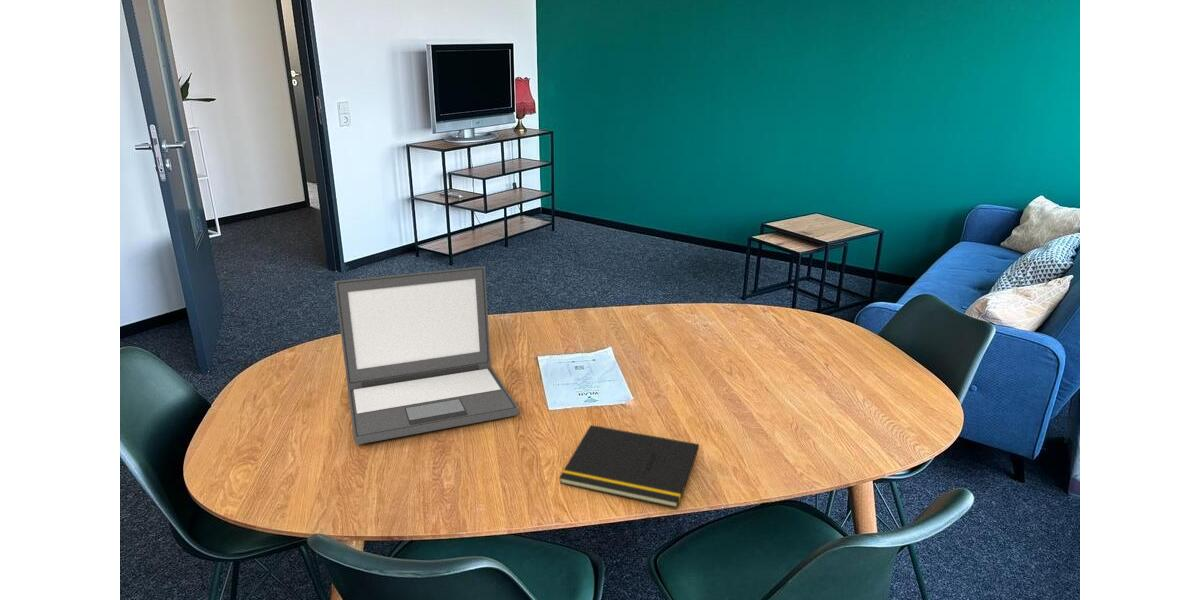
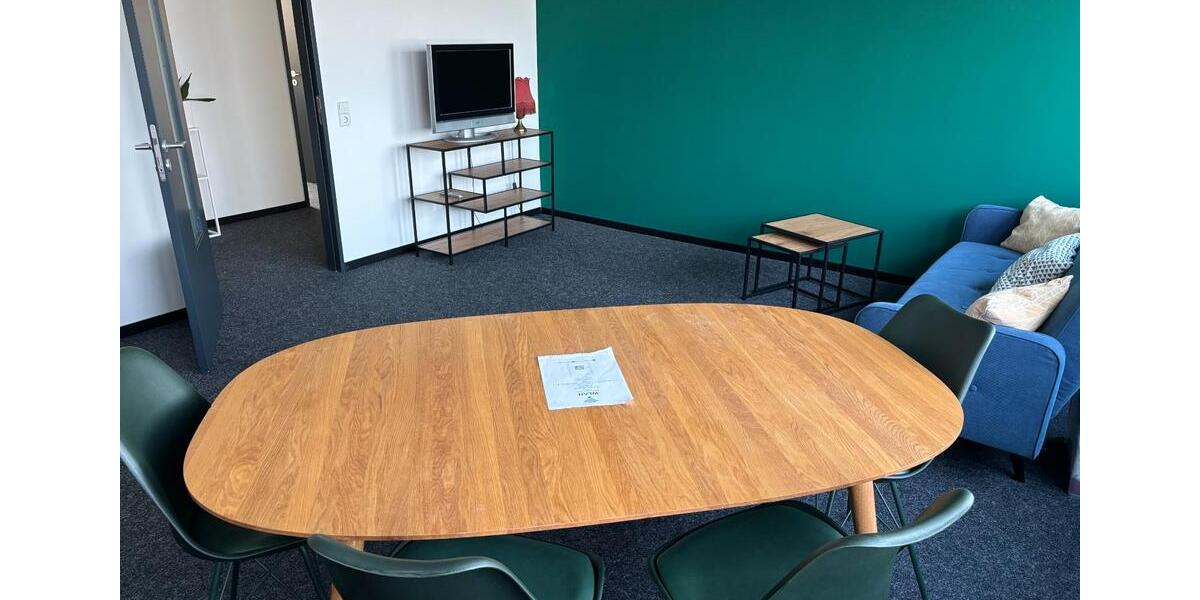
- notepad [558,424,700,509]
- laptop [333,265,520,446]
